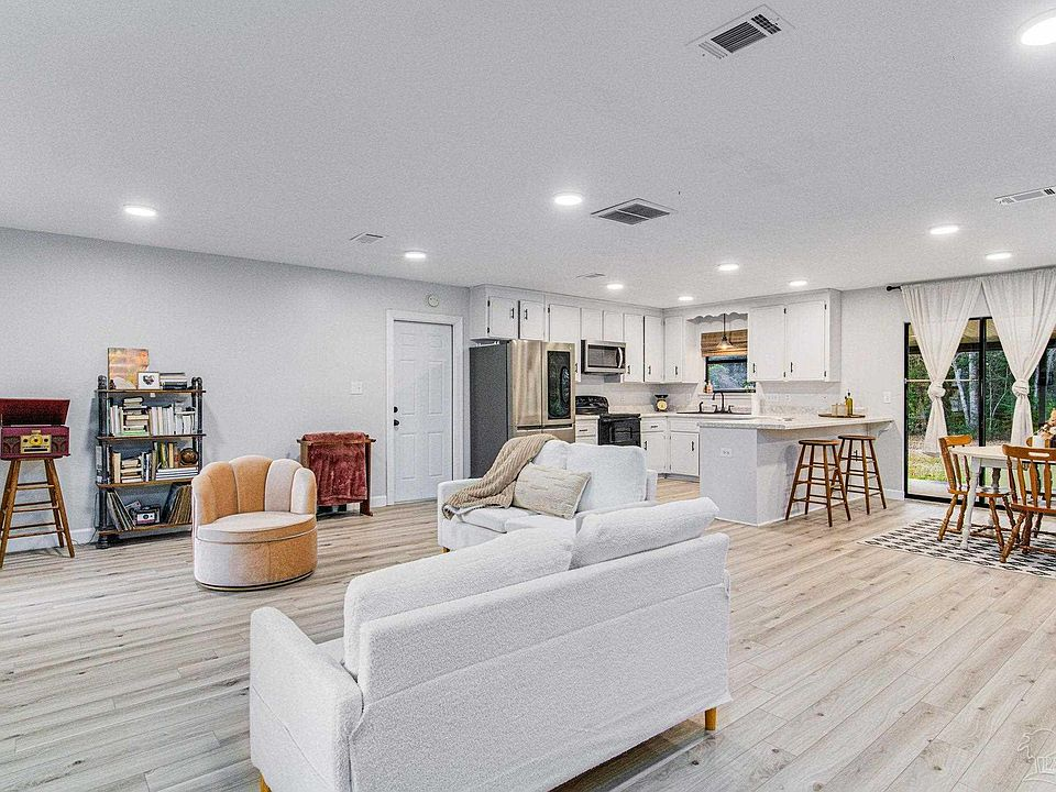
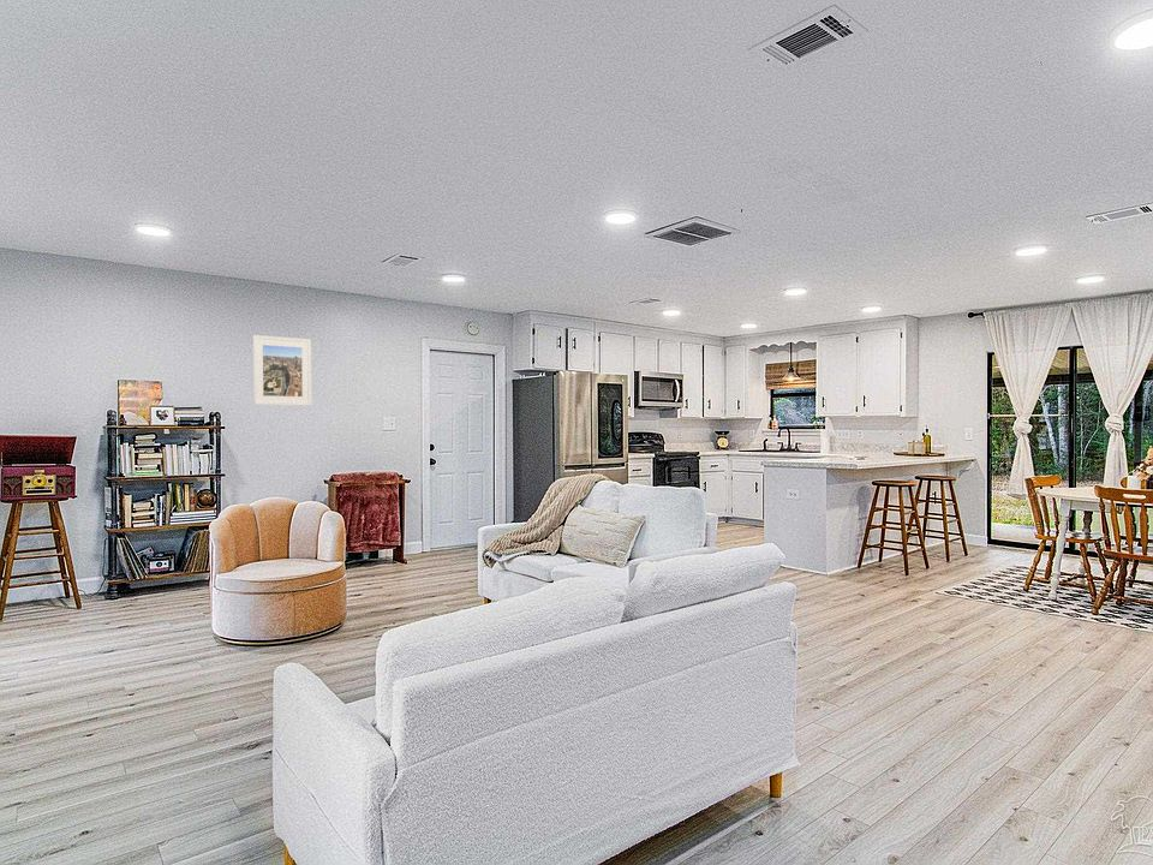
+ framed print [251,334,312,407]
